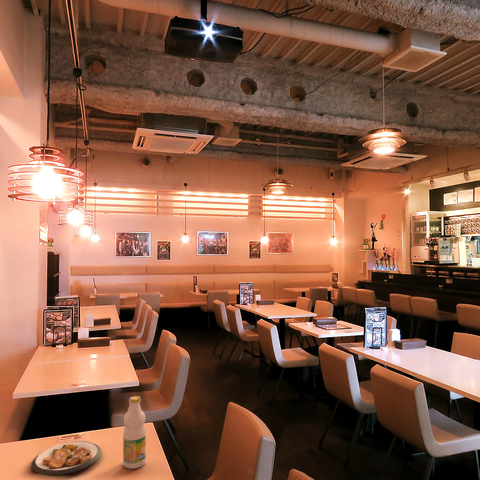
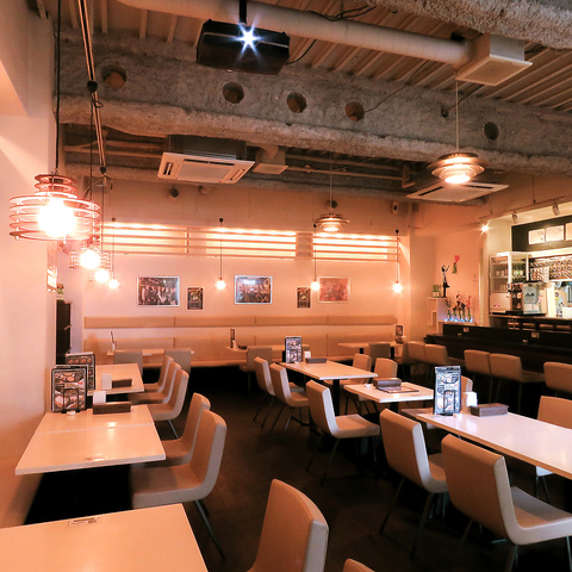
- bottle [122,395,147,470]
- plate [31,440,102,477]
